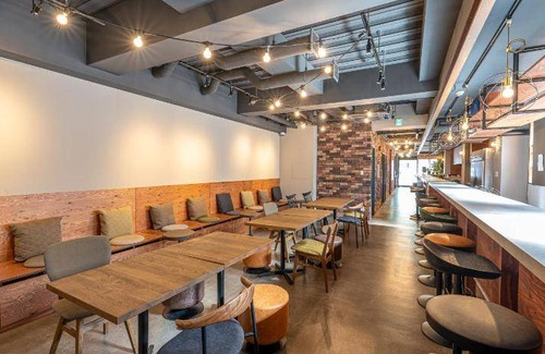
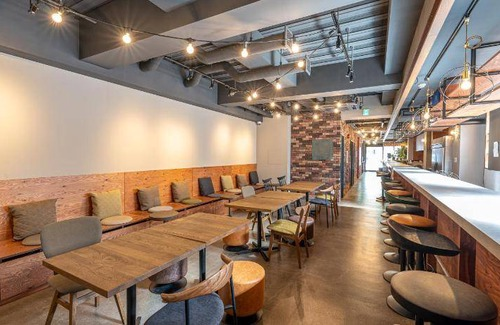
+ wall art [311,138,334,161]
